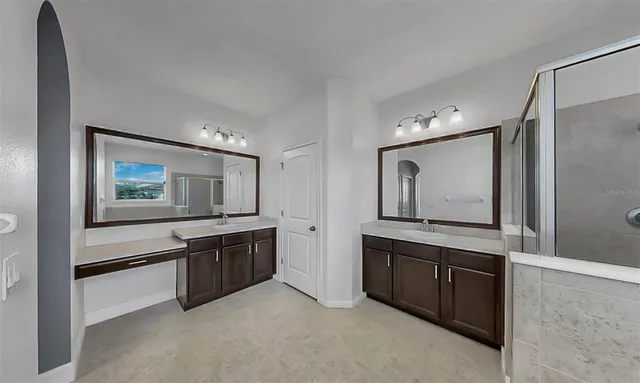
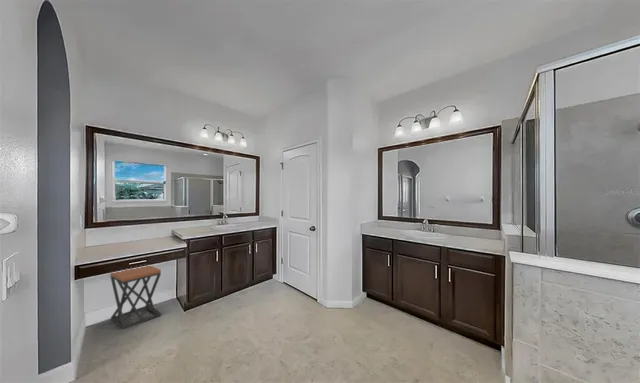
+ stool [110,265,162,330]
